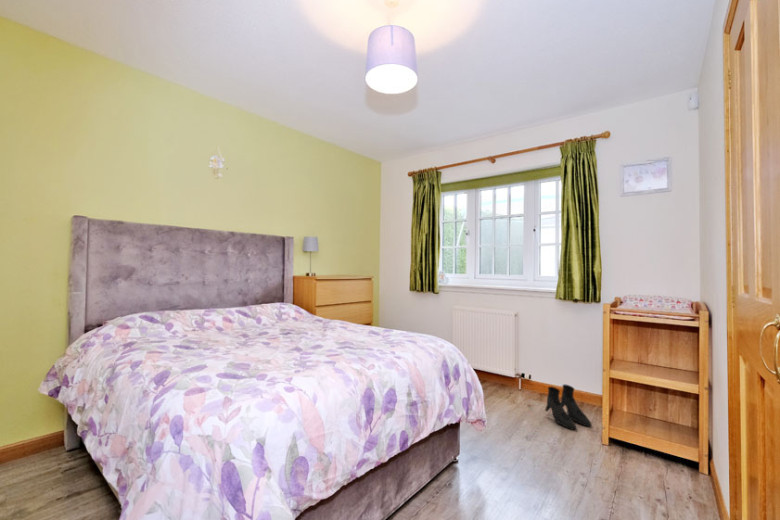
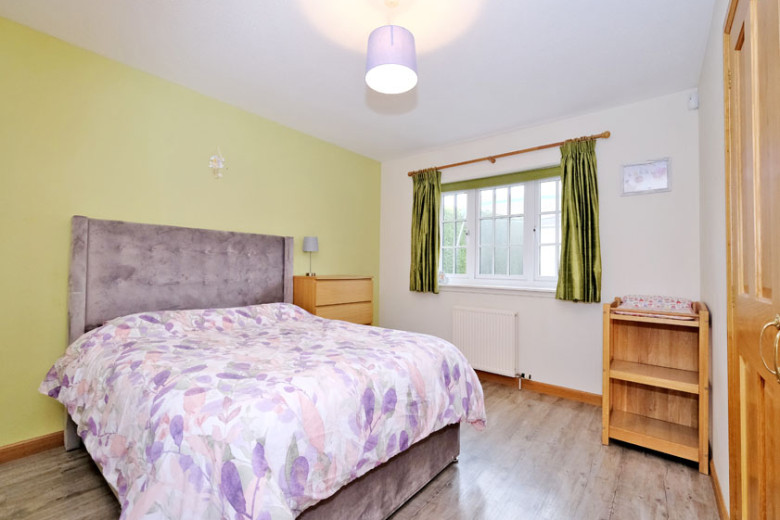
- boots [544,383,593,431]
